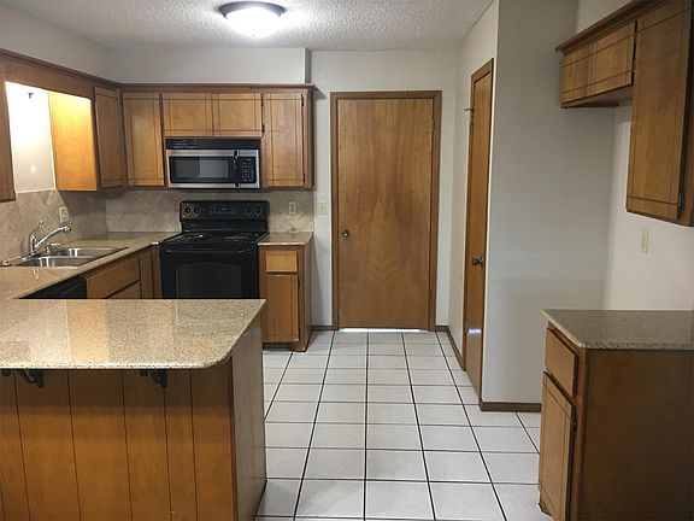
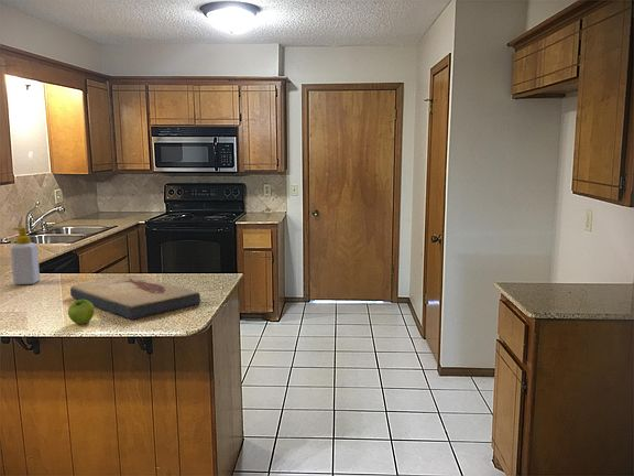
+ soap bottle [9,226,41,285]
+ fruit [67,300,96,325]
+ fish fossil [69,274,201,320]
